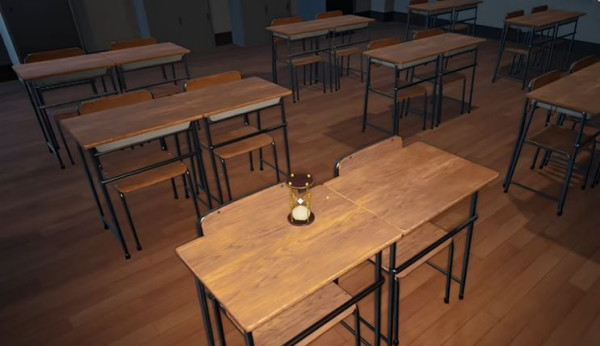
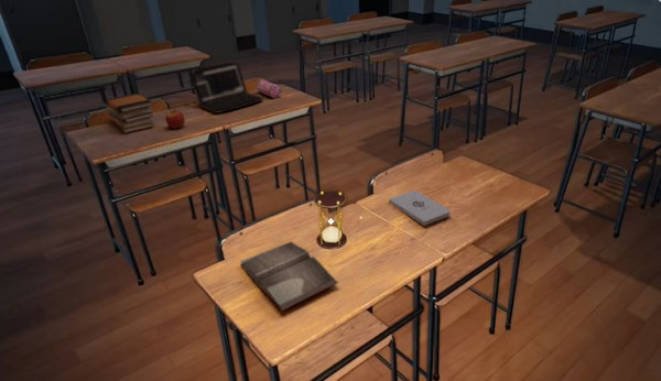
+ hardback book [239,240,339,312]
+ notepad [388,189,452,227]
+ book stack [105,92,154,134]
+ apple [164,108,186,129]
+ laptop [188,62,264,115]
+ pencil case [254,78,282,99]
